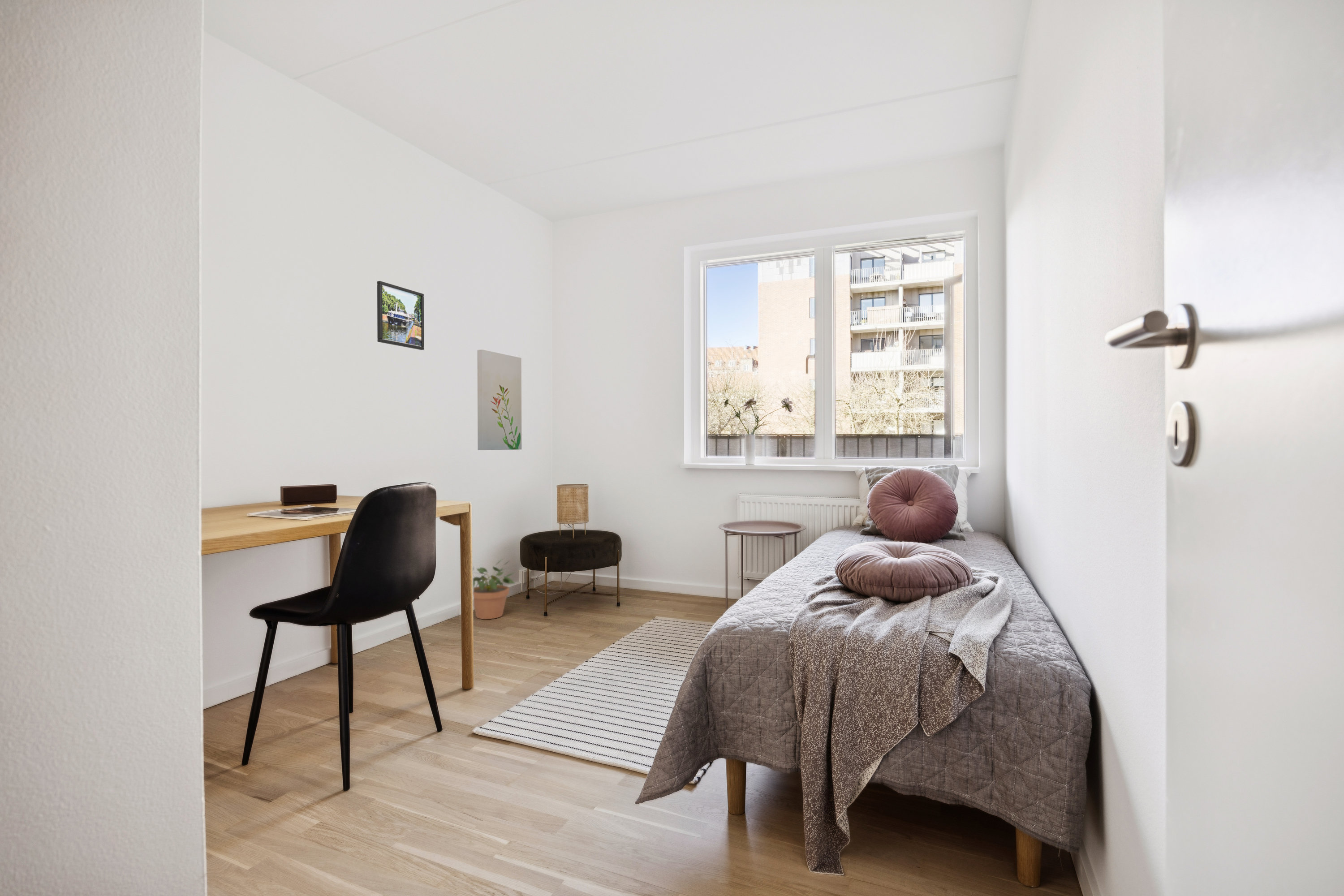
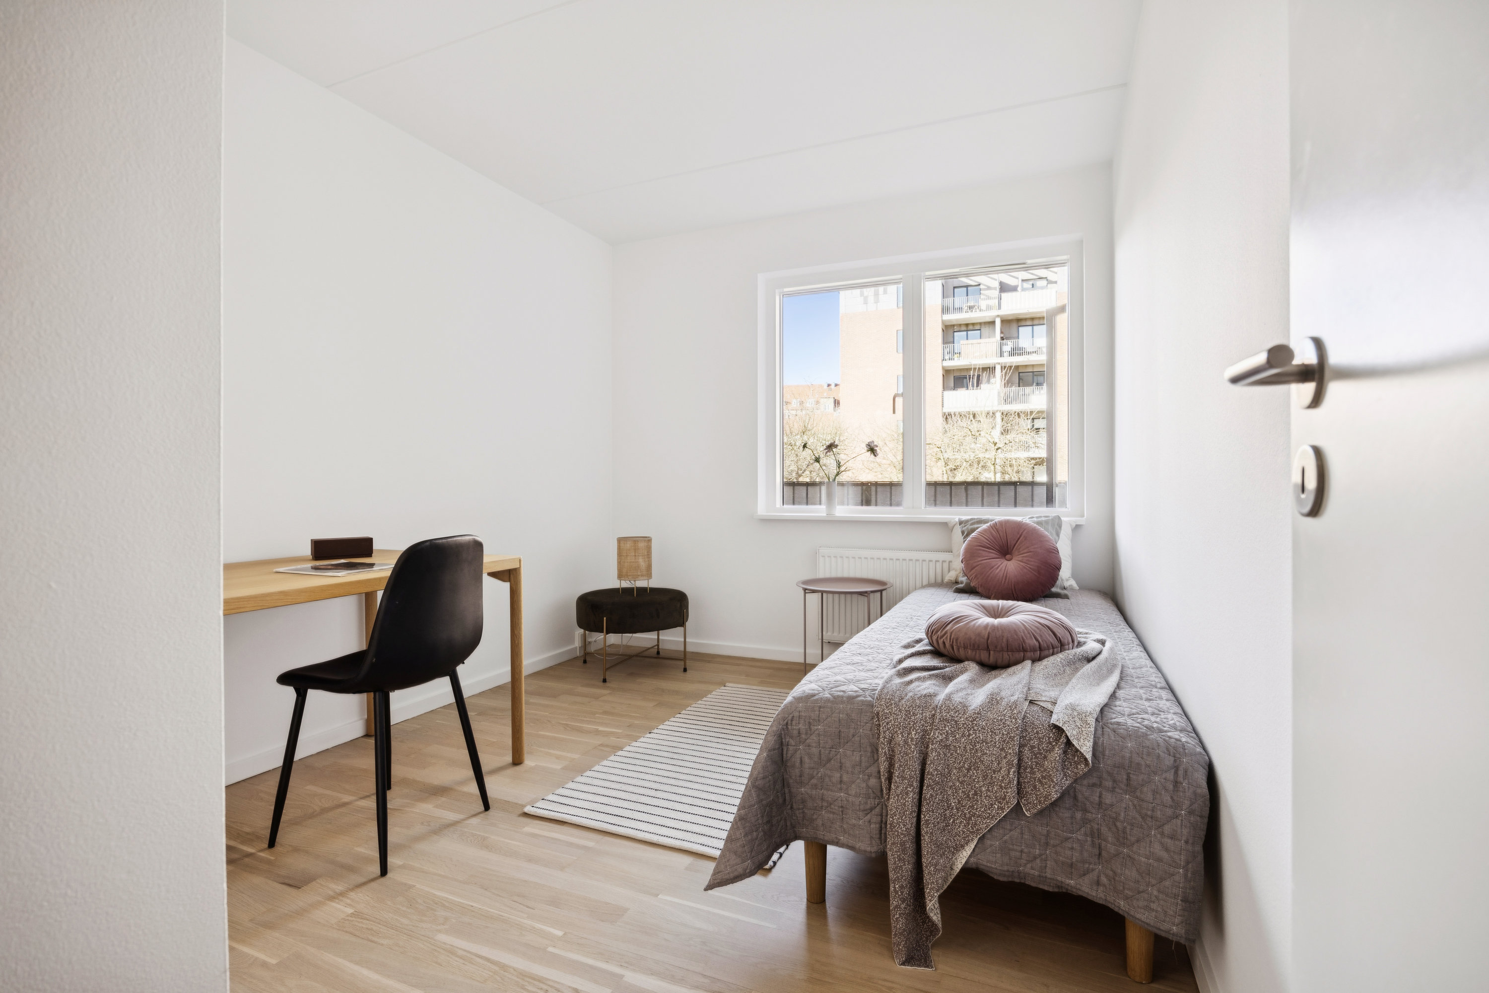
- wall art [477,349,522,451]
- potted plant [473,558,517,620]
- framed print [377,280,425,350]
